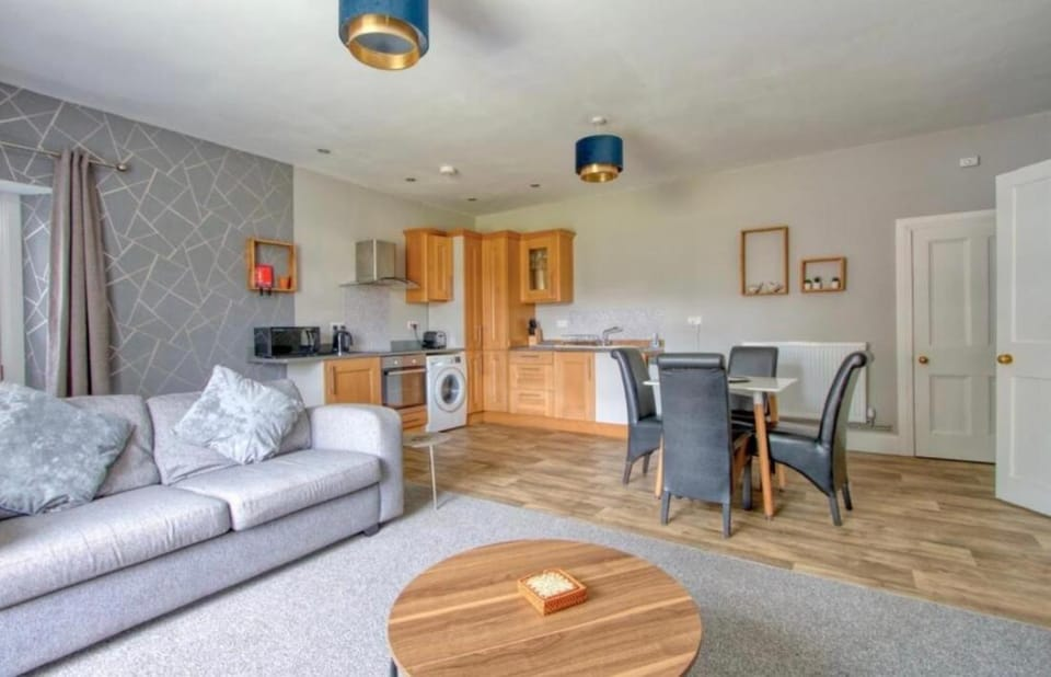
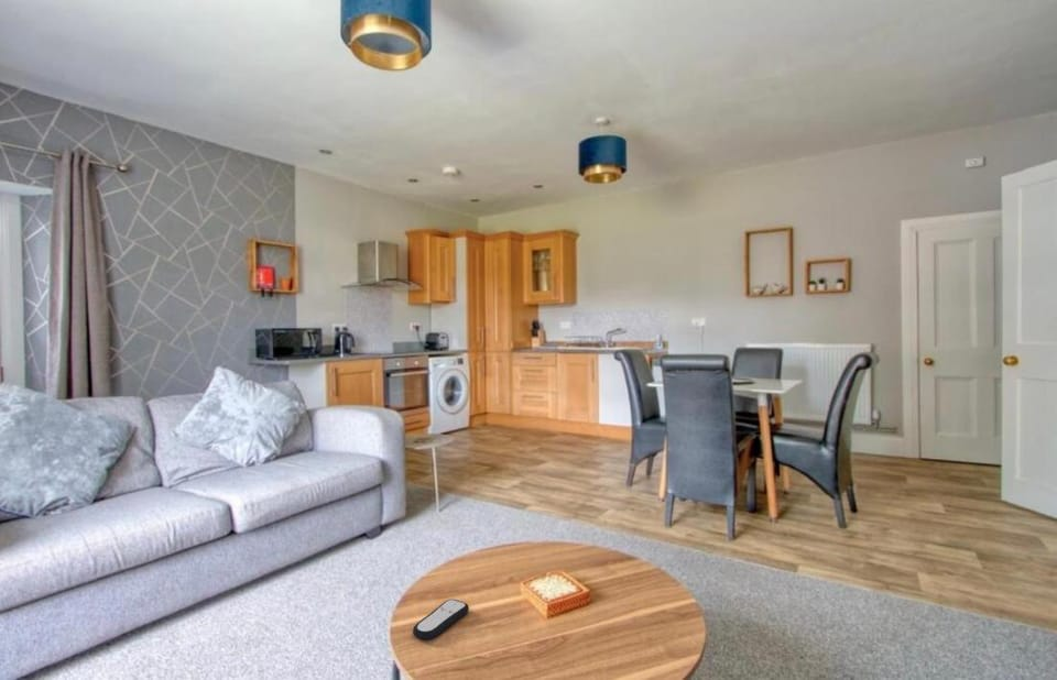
+ remote control [412,599,470,640]
